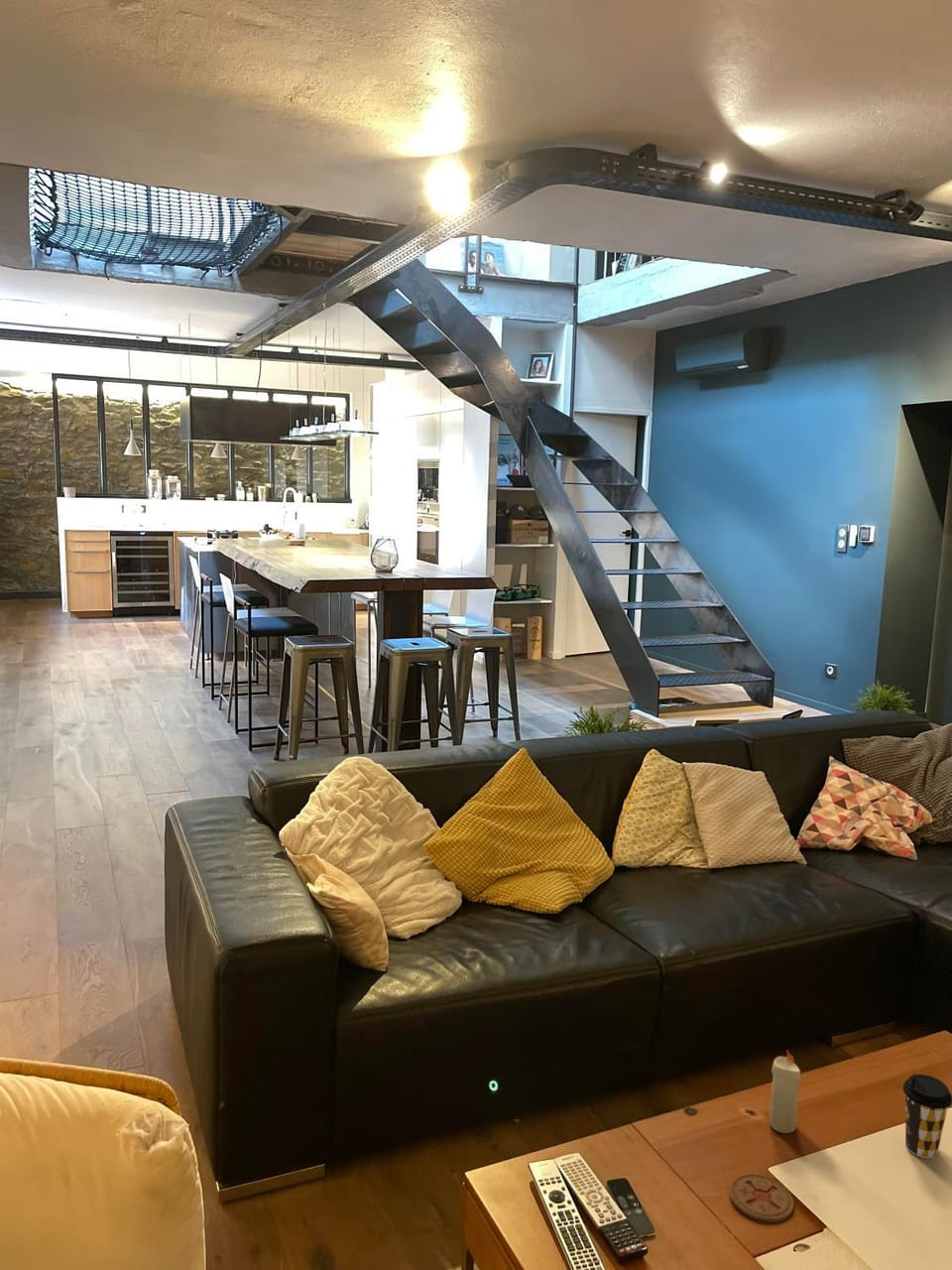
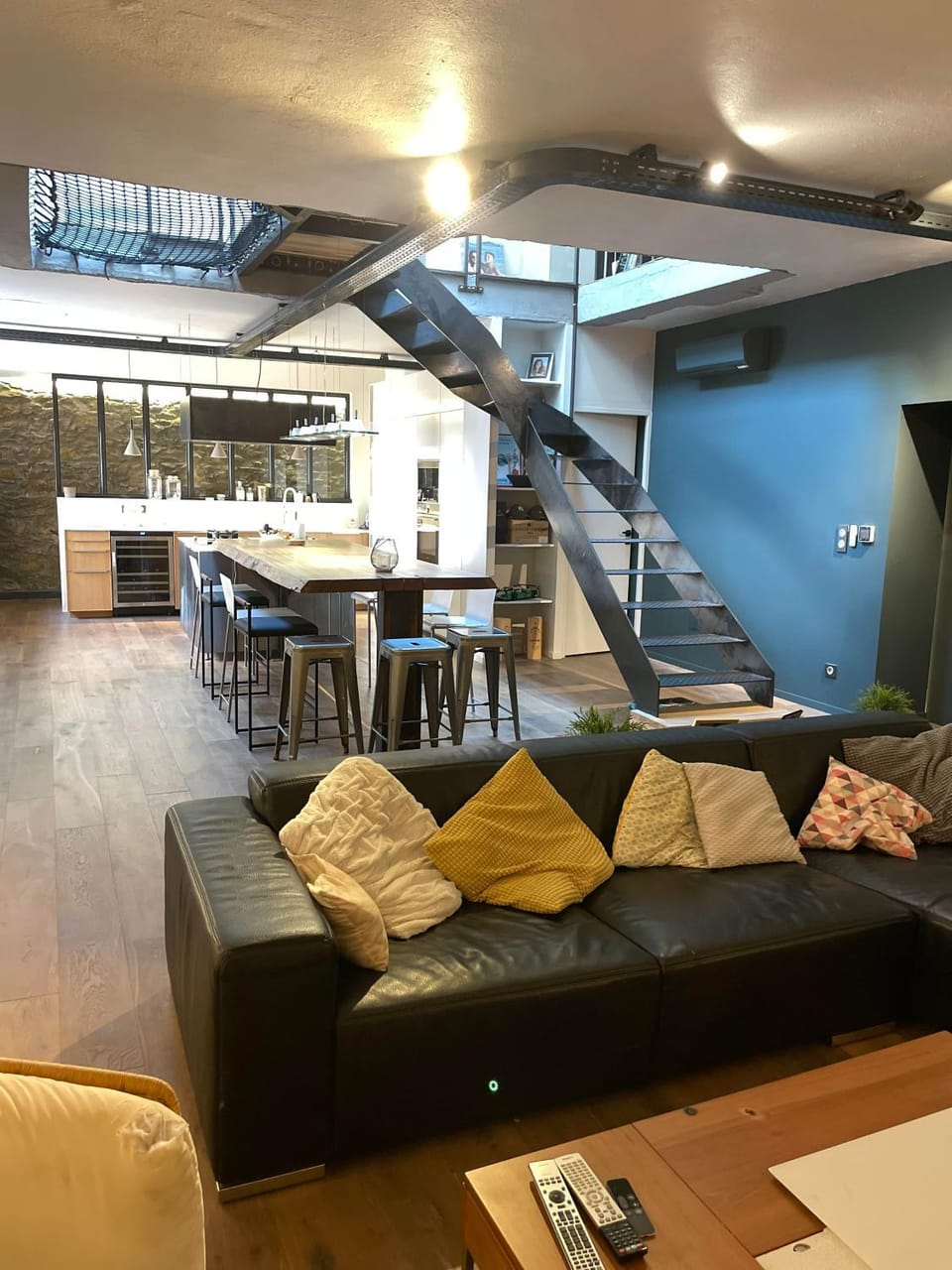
- candle [769,1049,801,1134]
- coffee cup [902,1074,952,1159]
- coaster [729,1173,795,1223]
